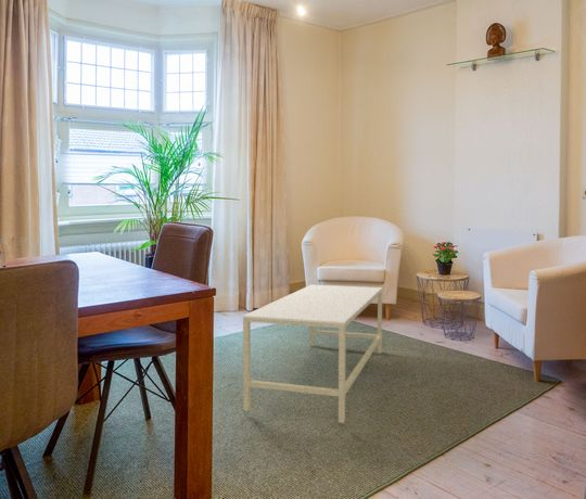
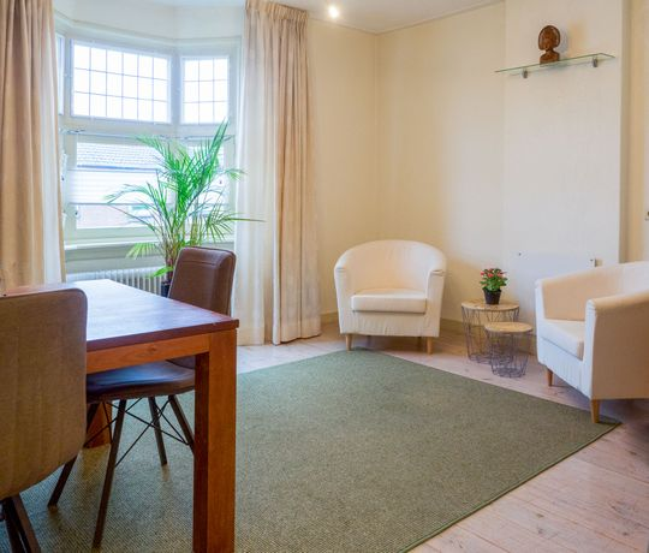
- coffee table [242,283,383,424]
